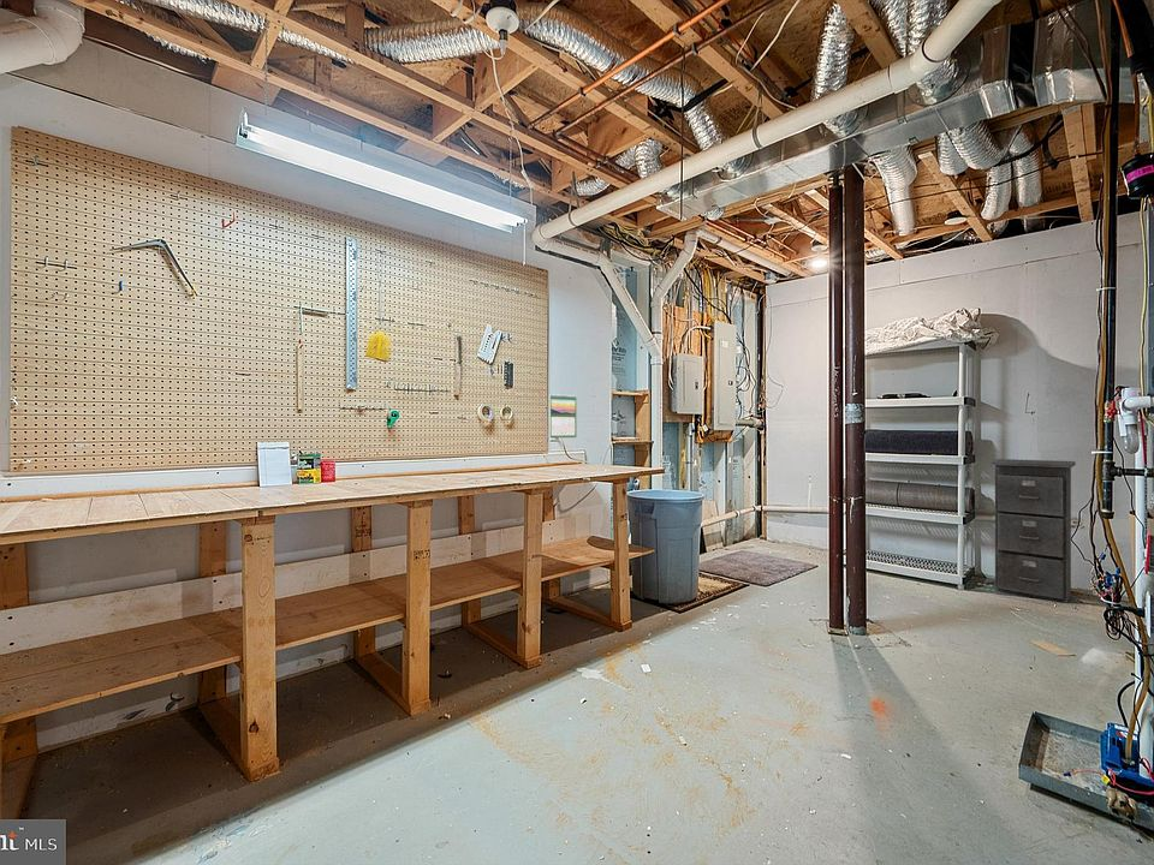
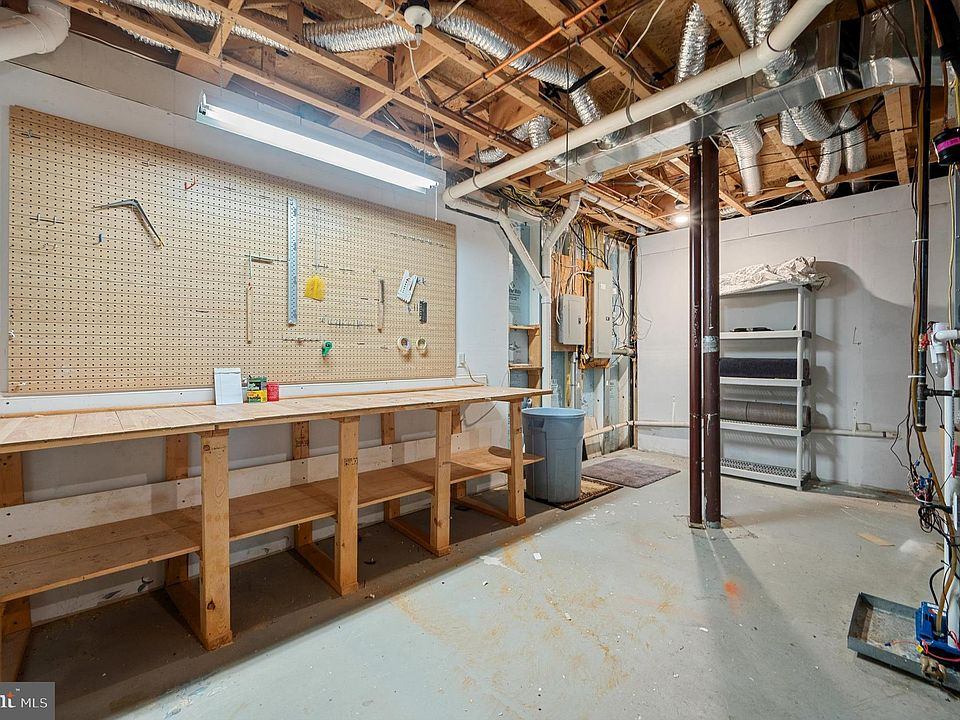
- calendar [548,393,577,439]
- filing cabinet [989,458,1077,604]
